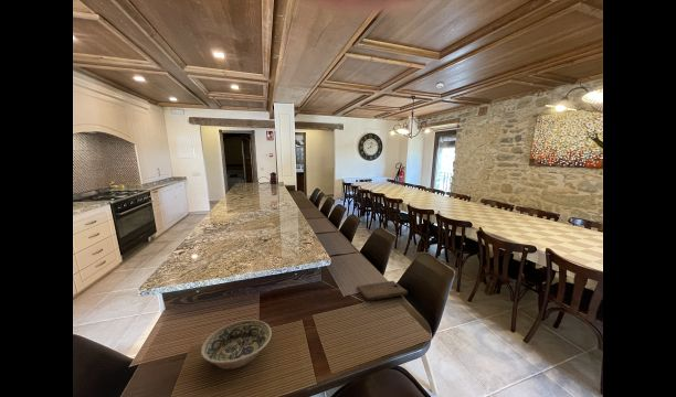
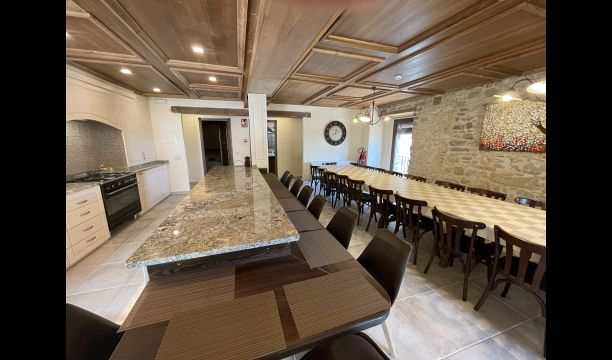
- bowl [200,319,273,371]
- cutting board [356,280,409,302]
